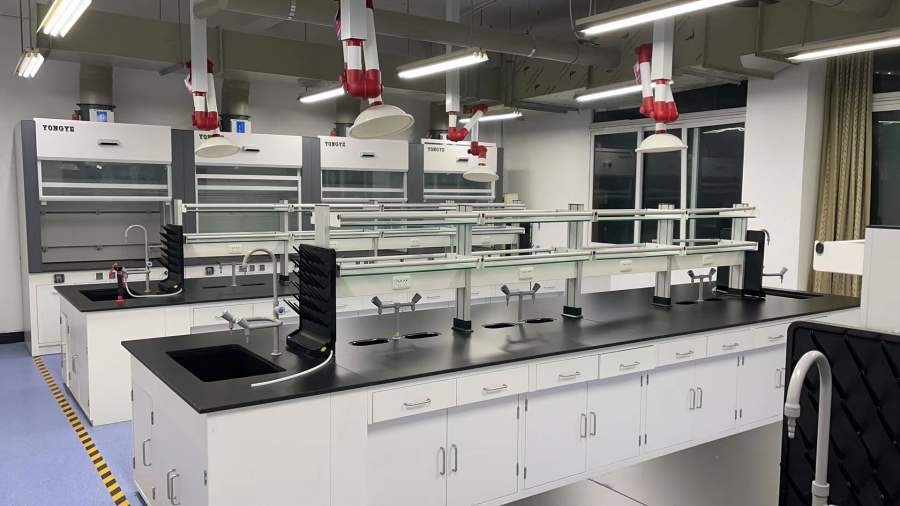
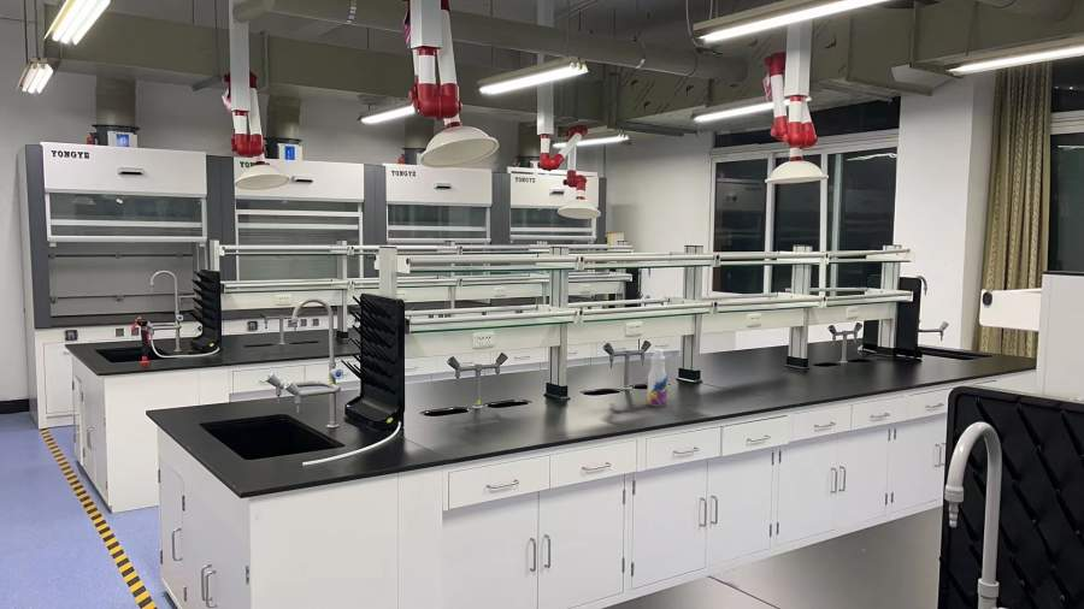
+ beverage bottle [646,348,668,407]
